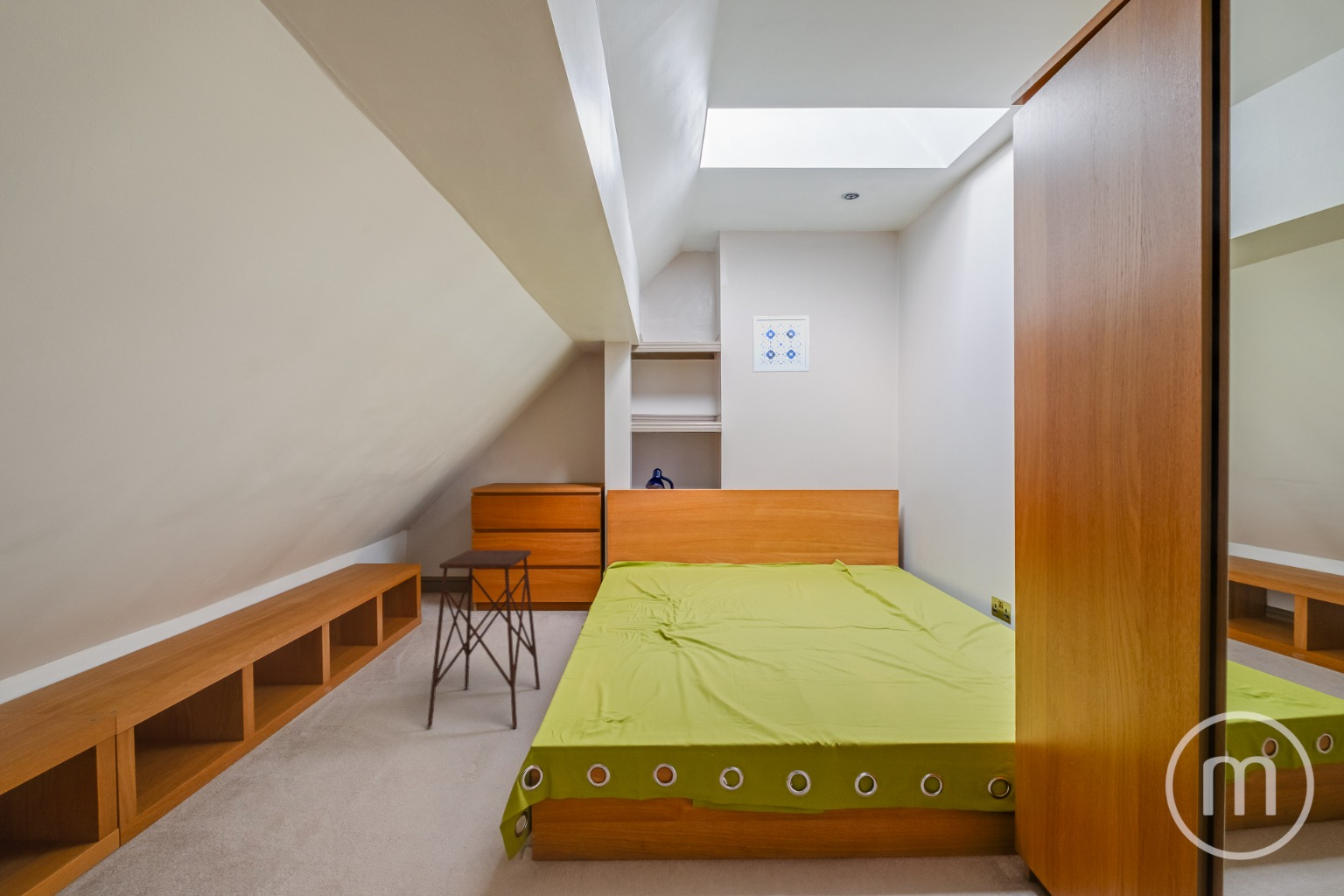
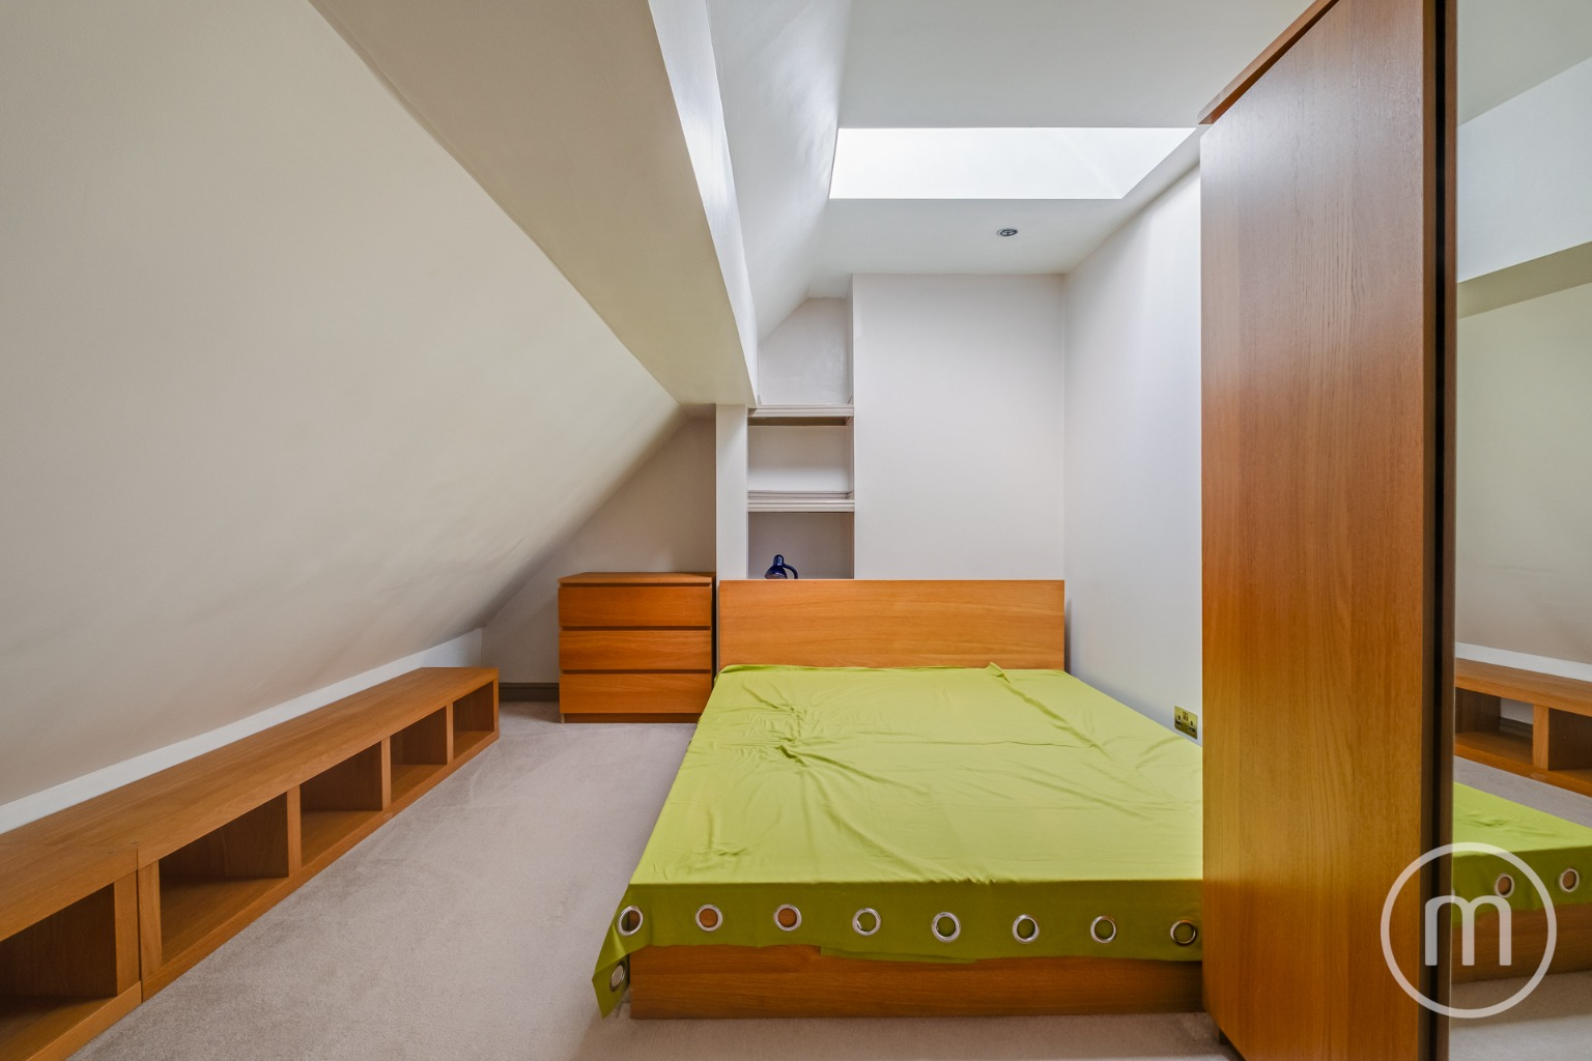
- wall art [752,315,810,373]
- side table [426,549,541,729]
